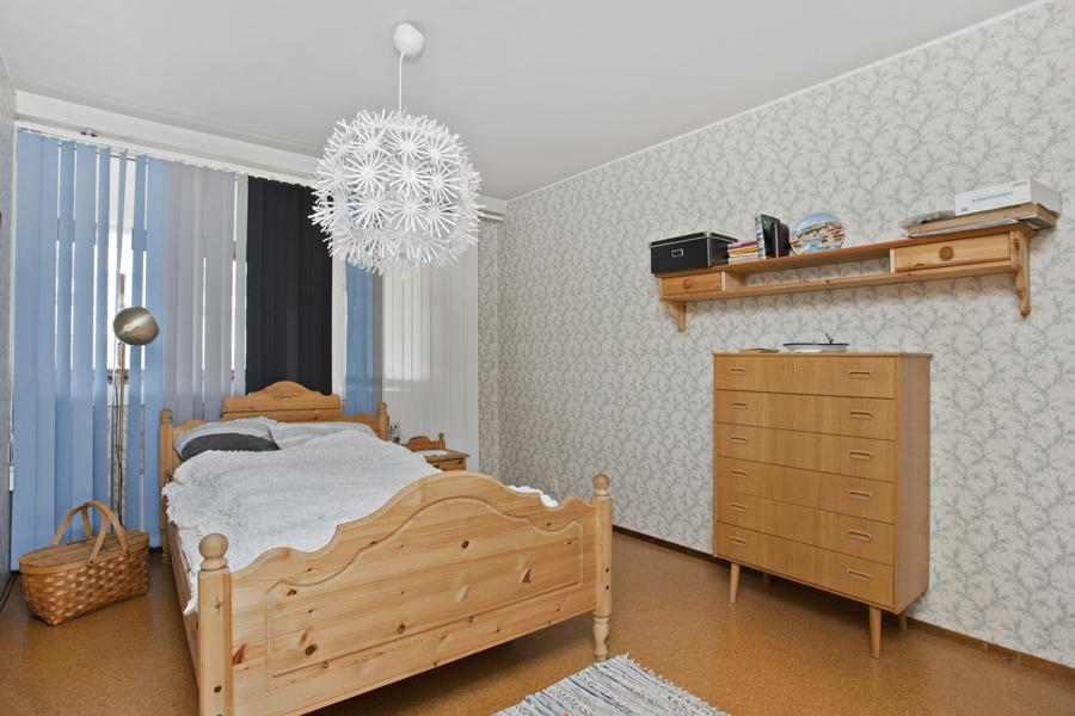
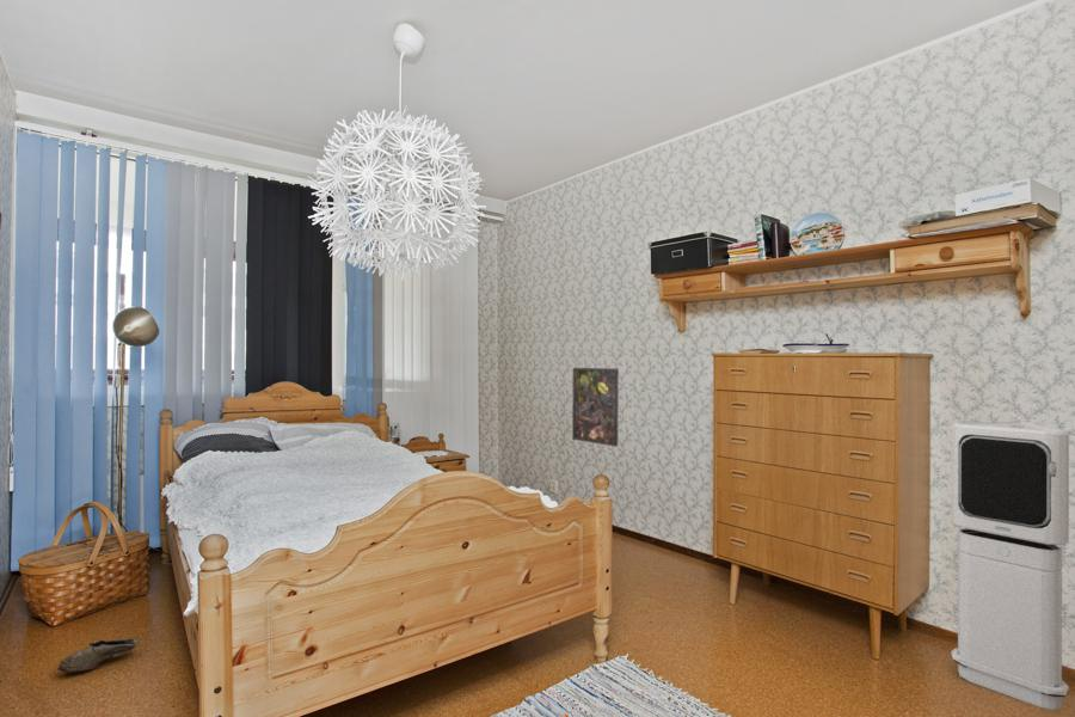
+ air purifier [950,421,1070,711]
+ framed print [571,367,620,448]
+ shoe [54,637,140,681]
